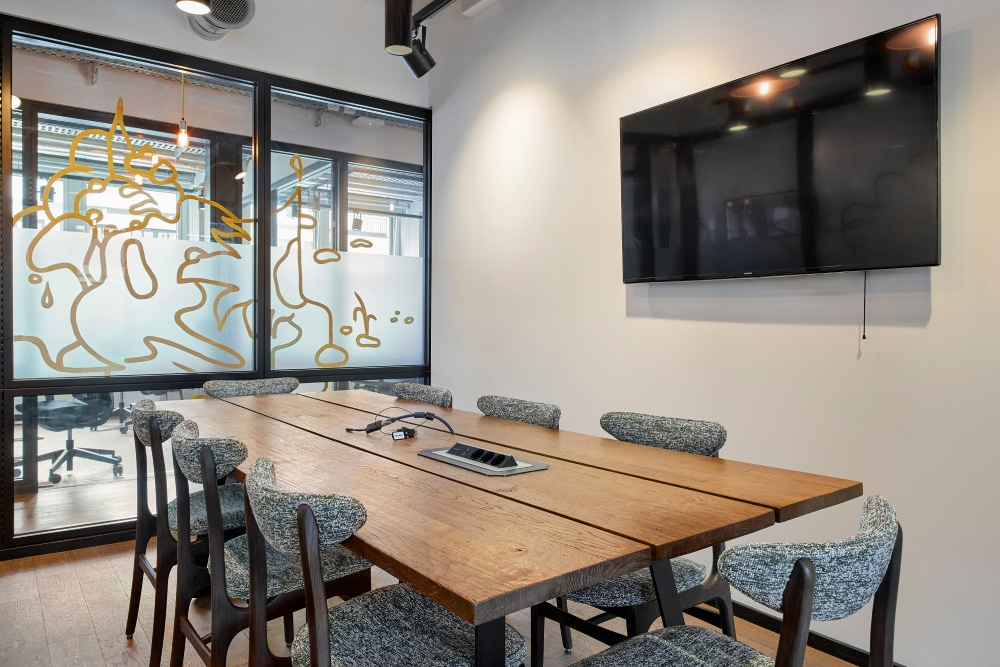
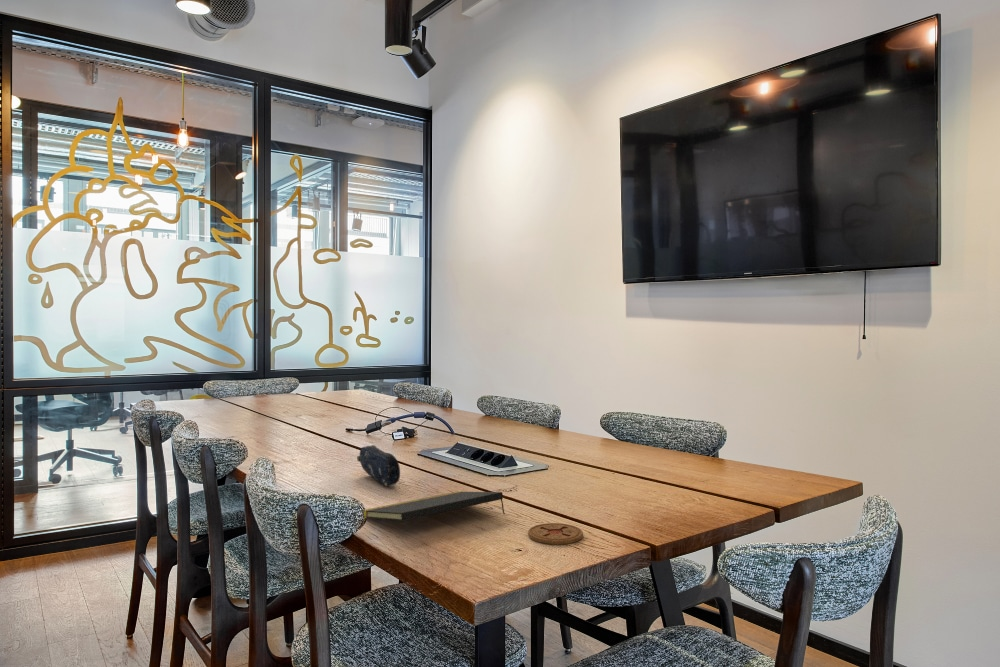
+ pencil case [356,444,401,488]
+ coaster [527,522,584,545]
+ notepad [361,490,506,522]
